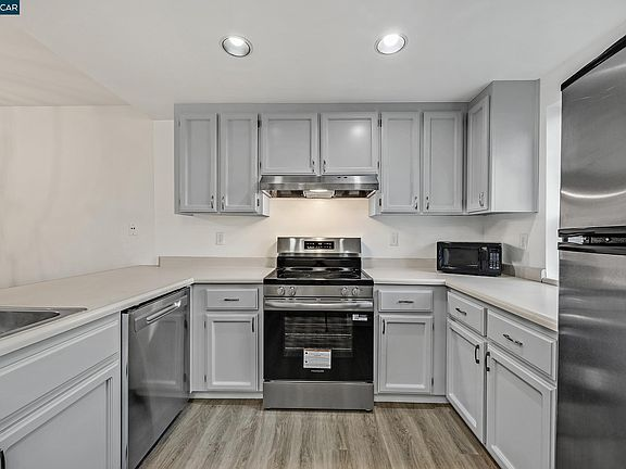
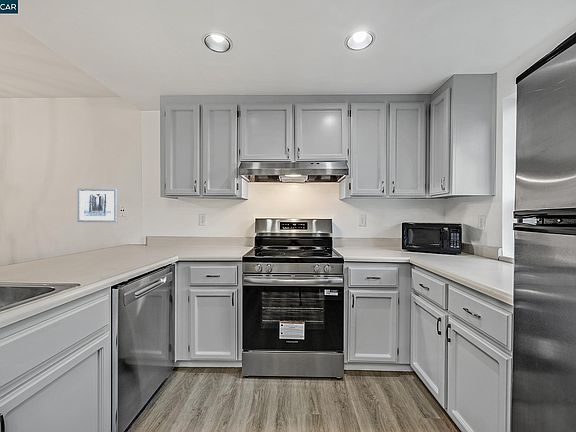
+ wall art [76,187,119,223]
